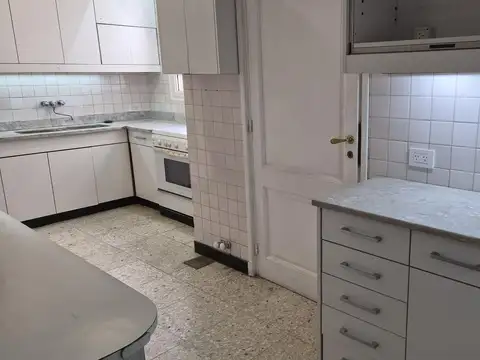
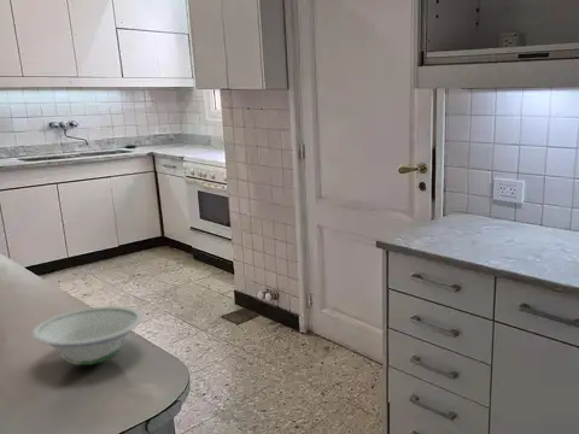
+ bowl [31,305,144,366]
